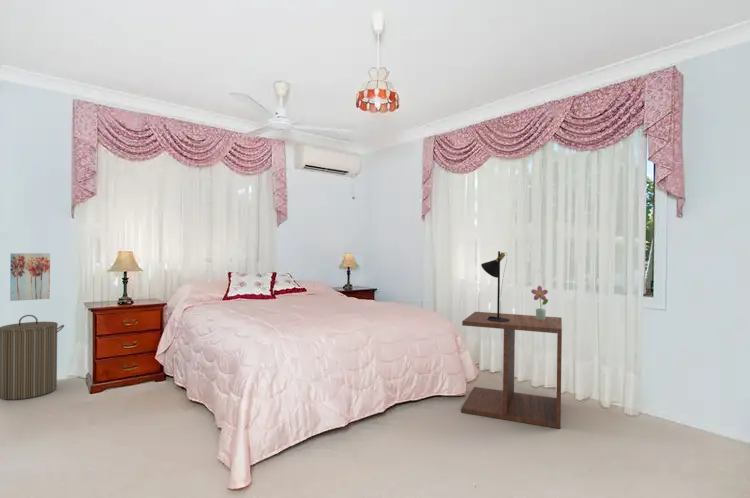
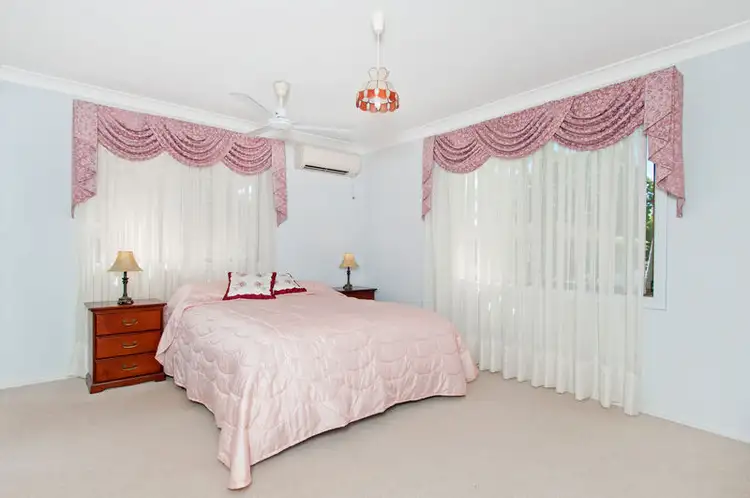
- potted flower [530,285,549,320]
- table lamp [480,250,509,322]
- side table [460,311,563,429]
- wall art [9,252,51,302]
- laundry hamper [0,314,65,401]
